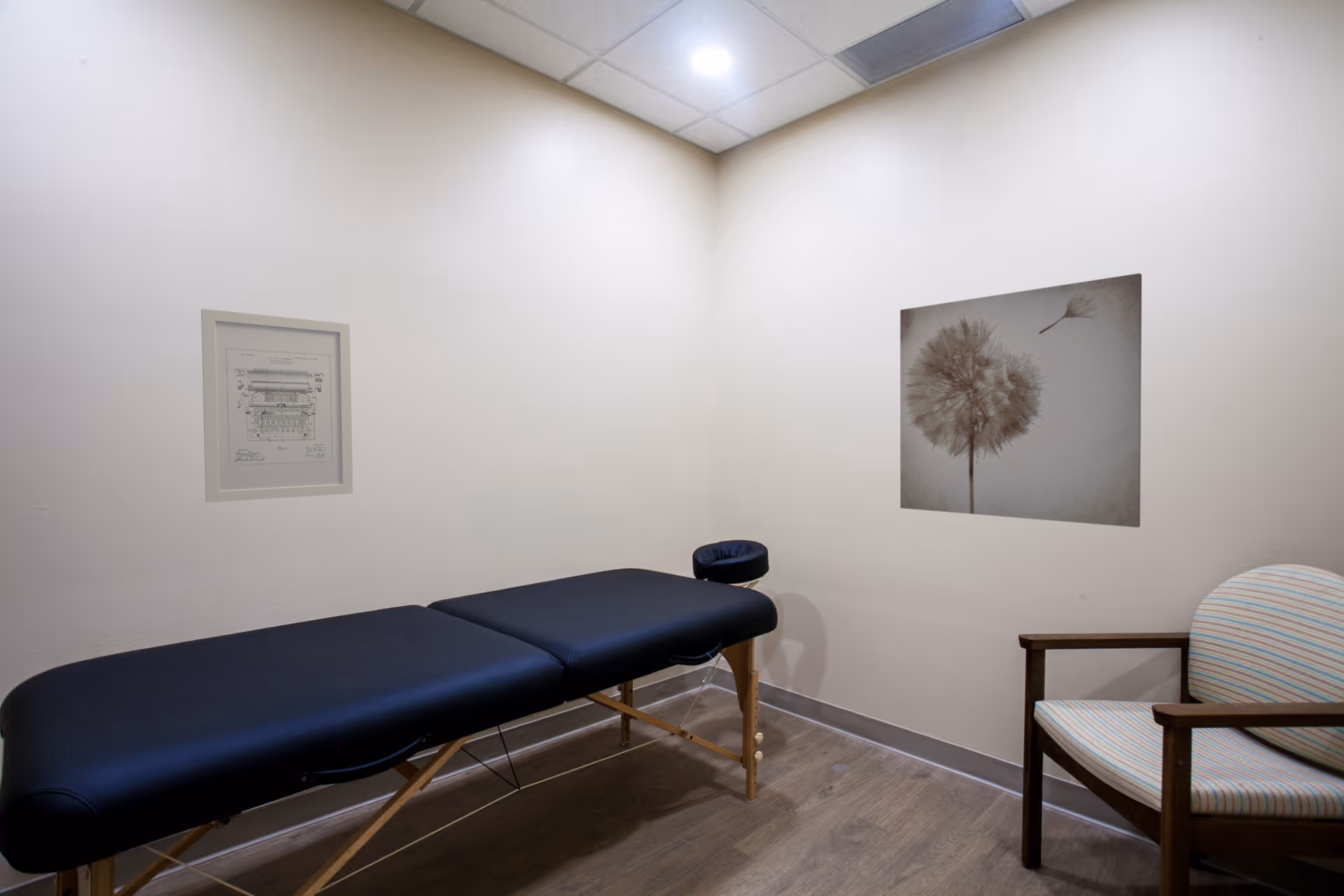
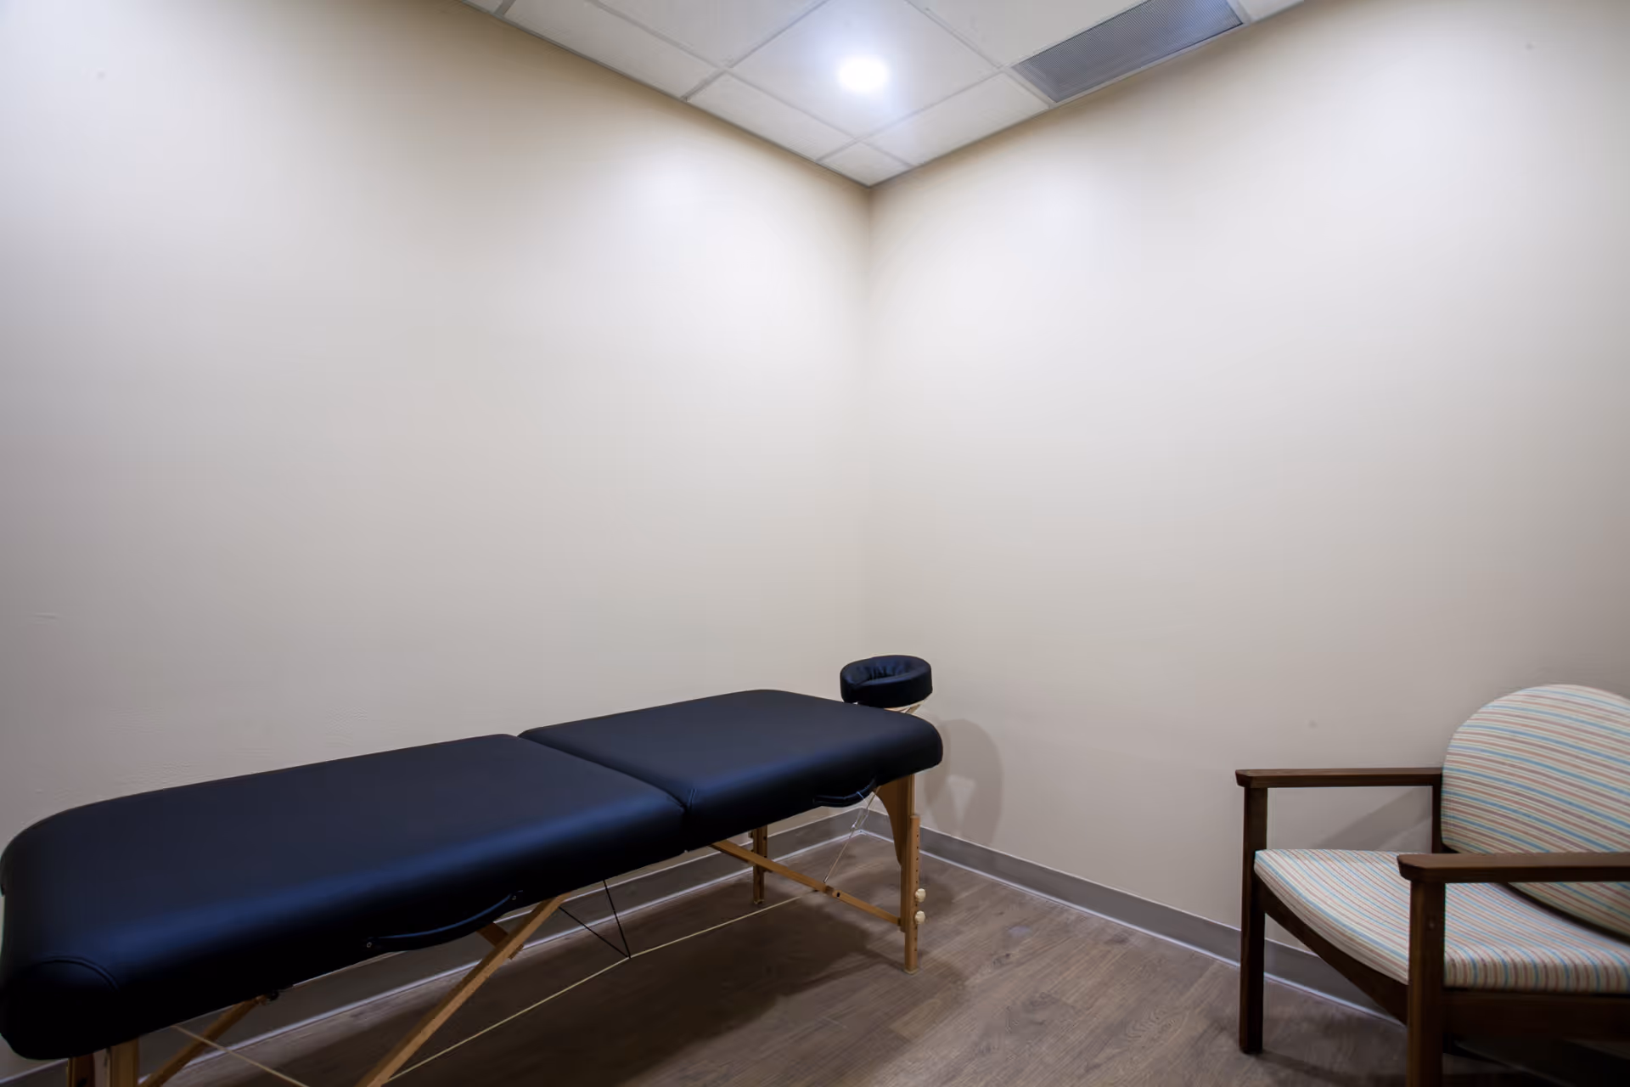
- wall art [900,272,1142,528]
- wall art [200,308,353,503]
